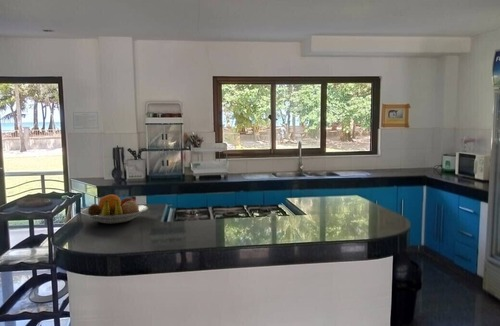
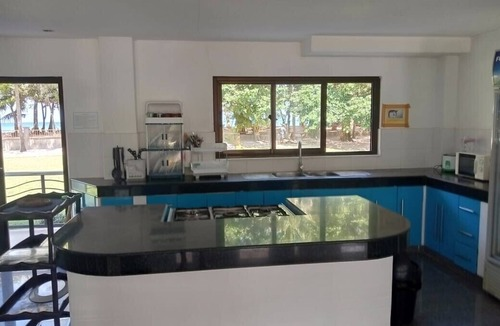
- fruit bowl [80,194,149,225]
